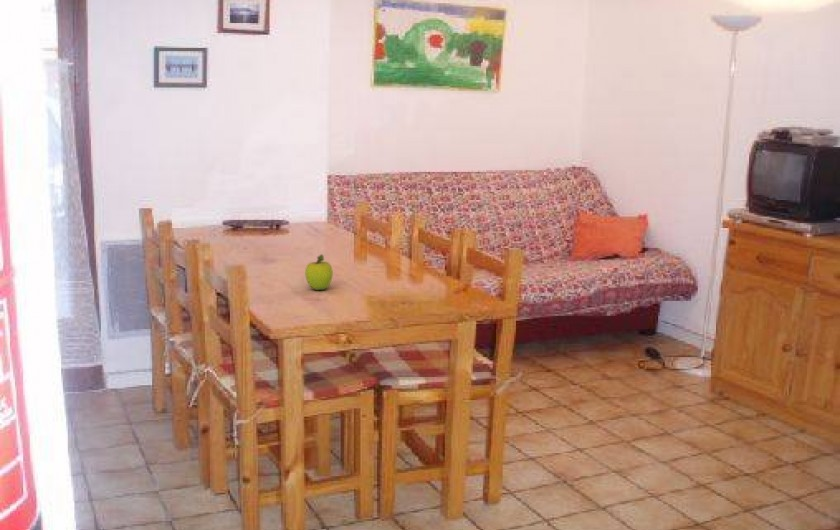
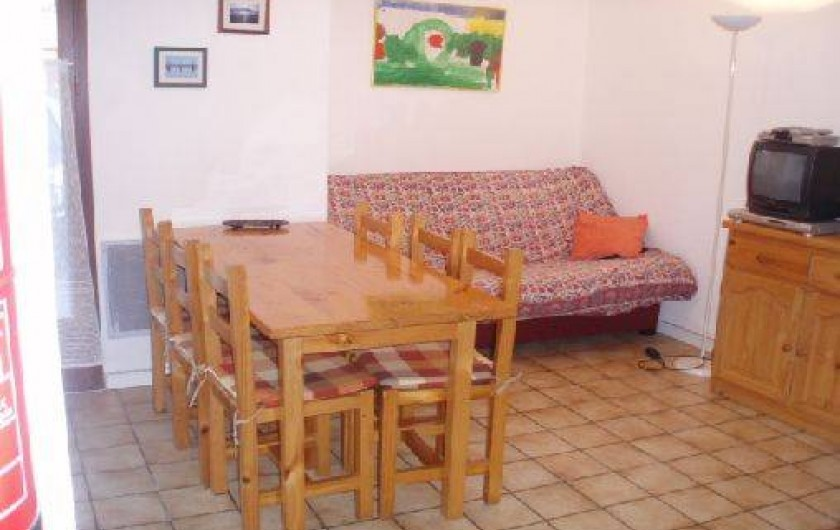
- fruit [304,253,334,291]
